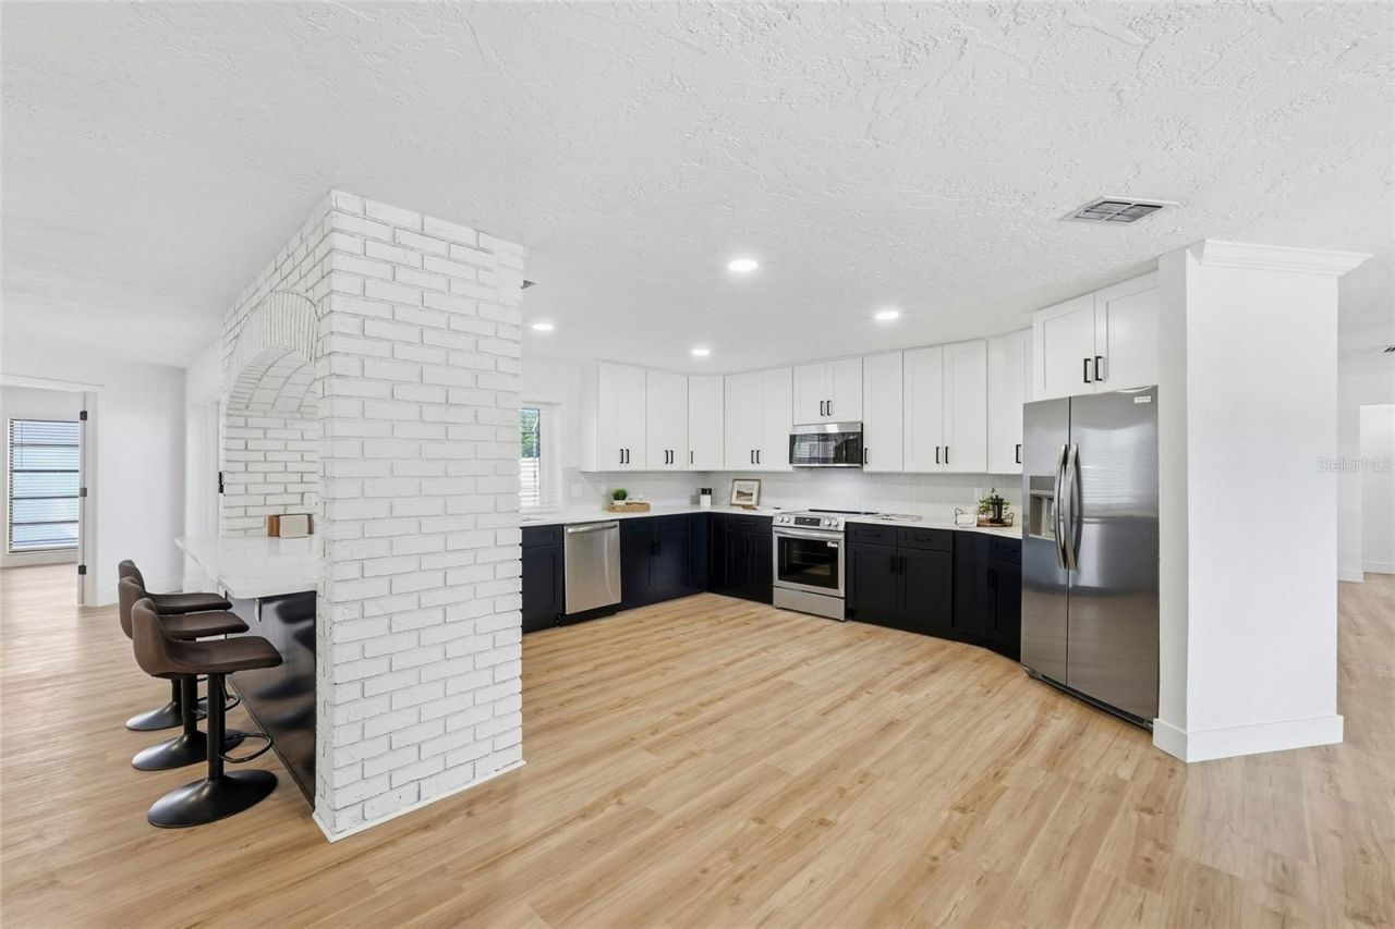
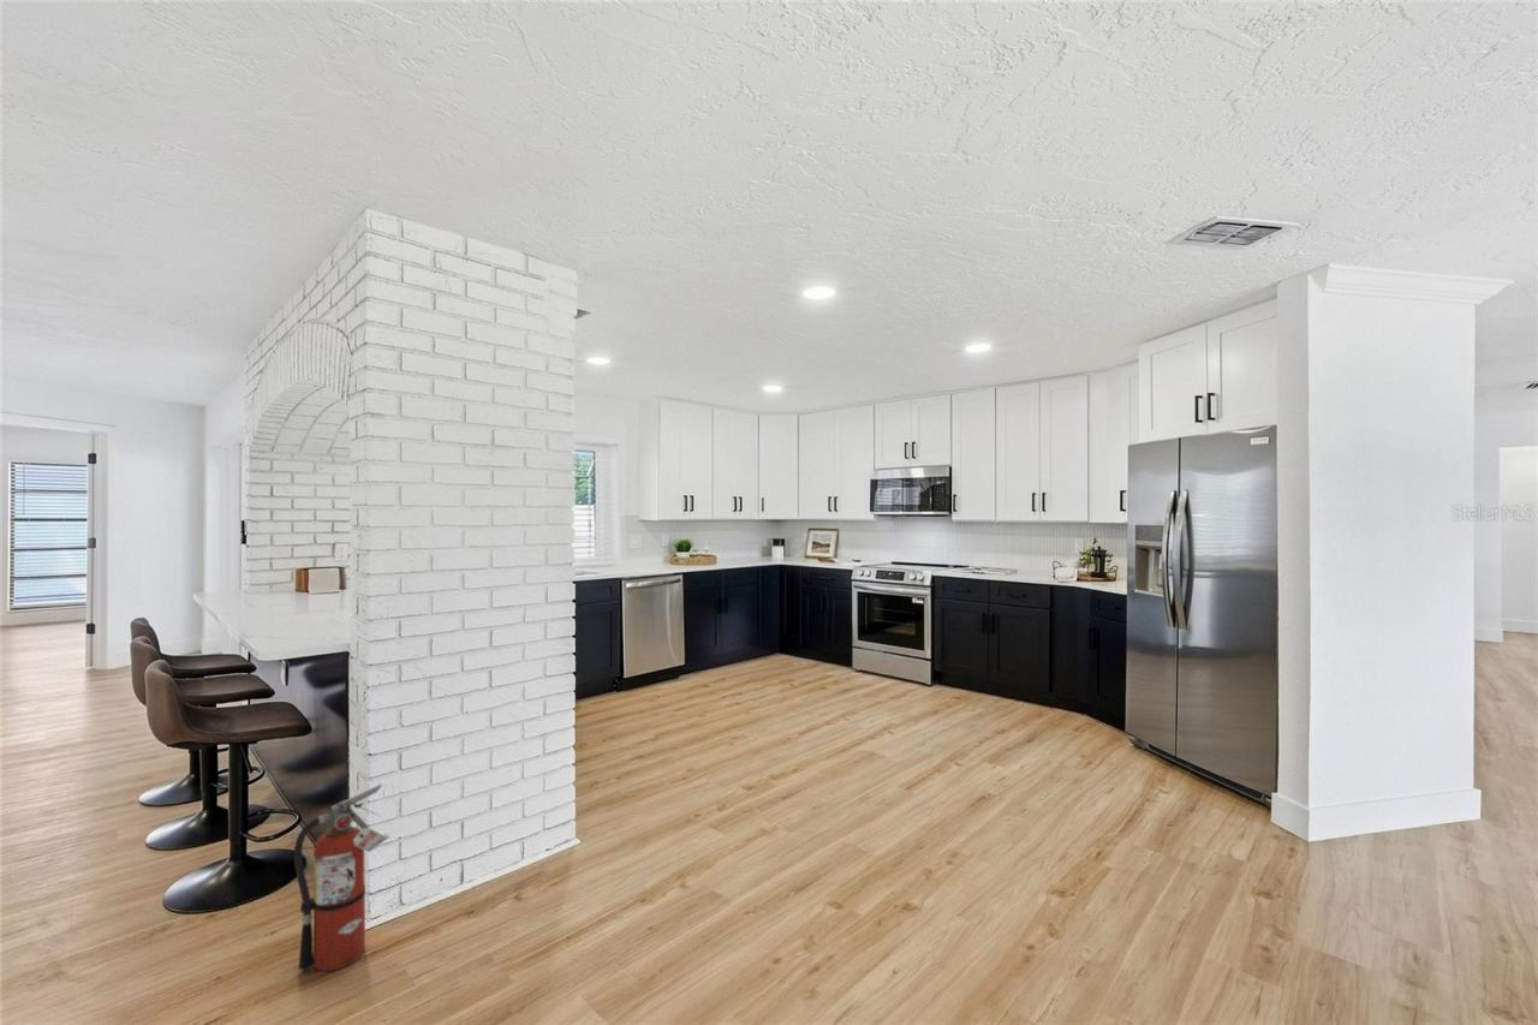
+ fire extinguisher [293,782,389,972]
